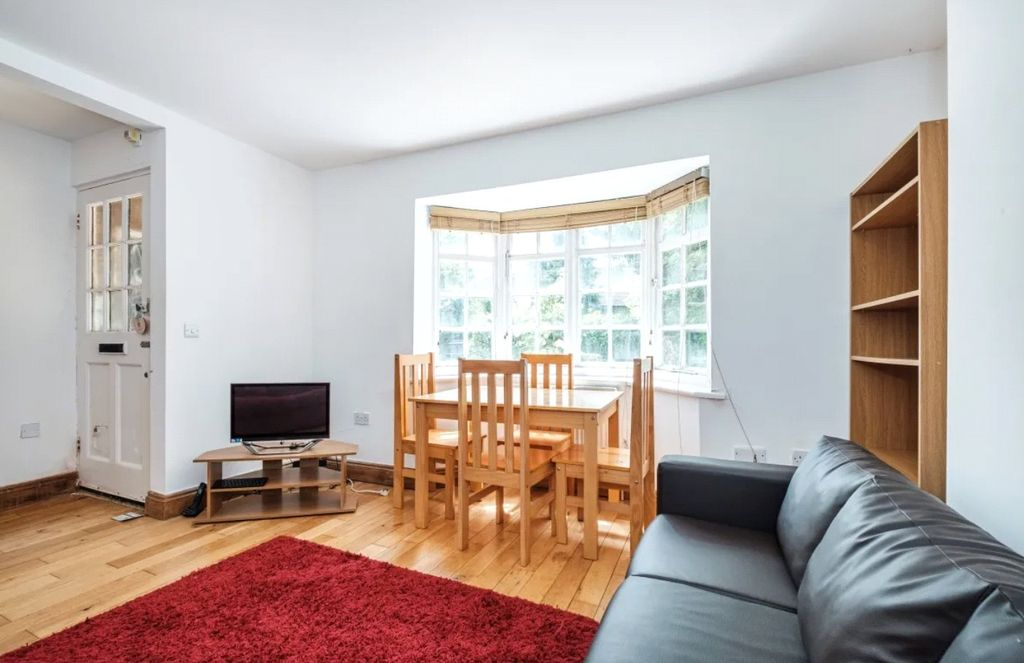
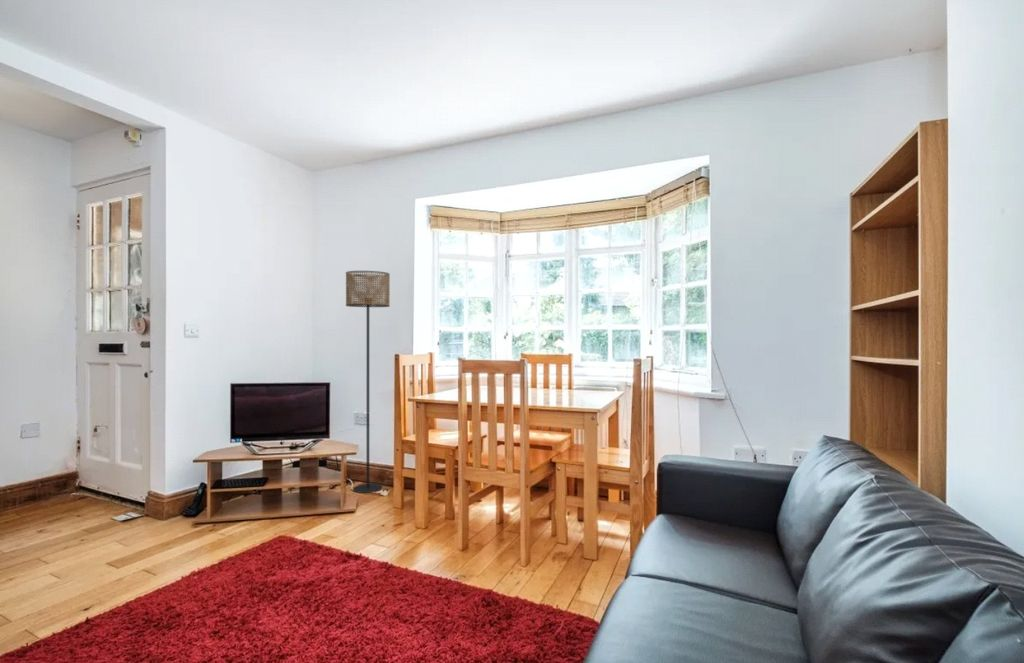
+ floor lamp [345,270,391,494]
